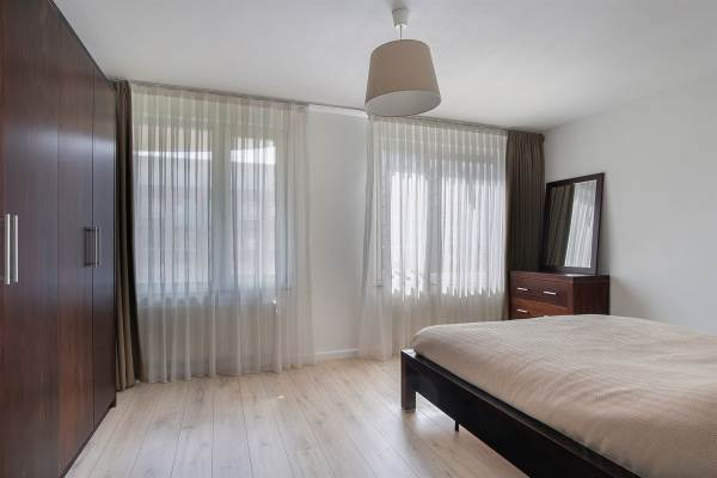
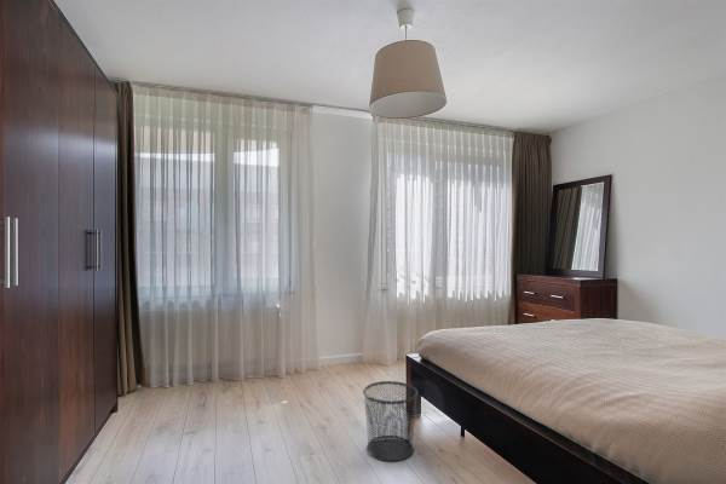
+ waste bin [362,380,419,462]
